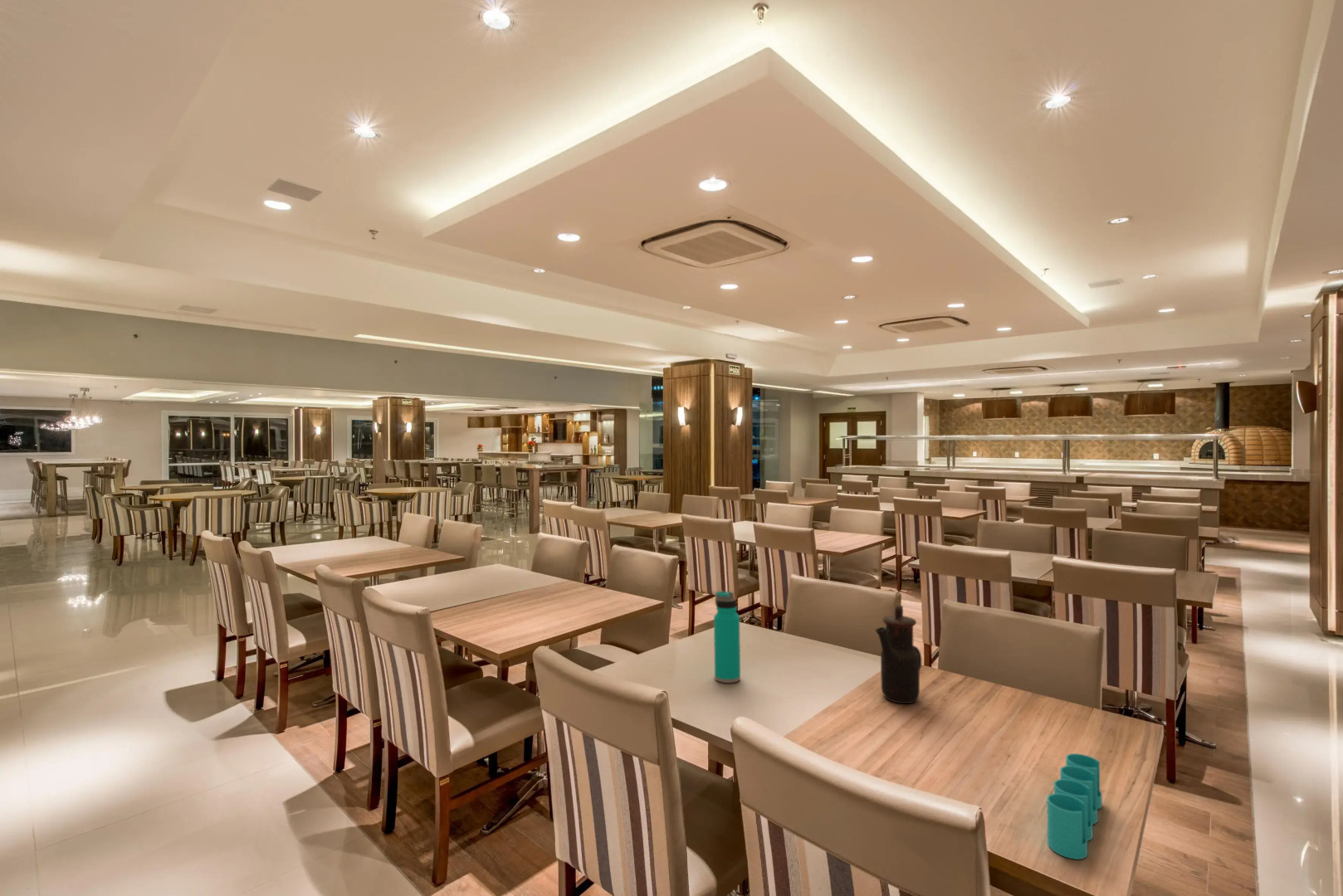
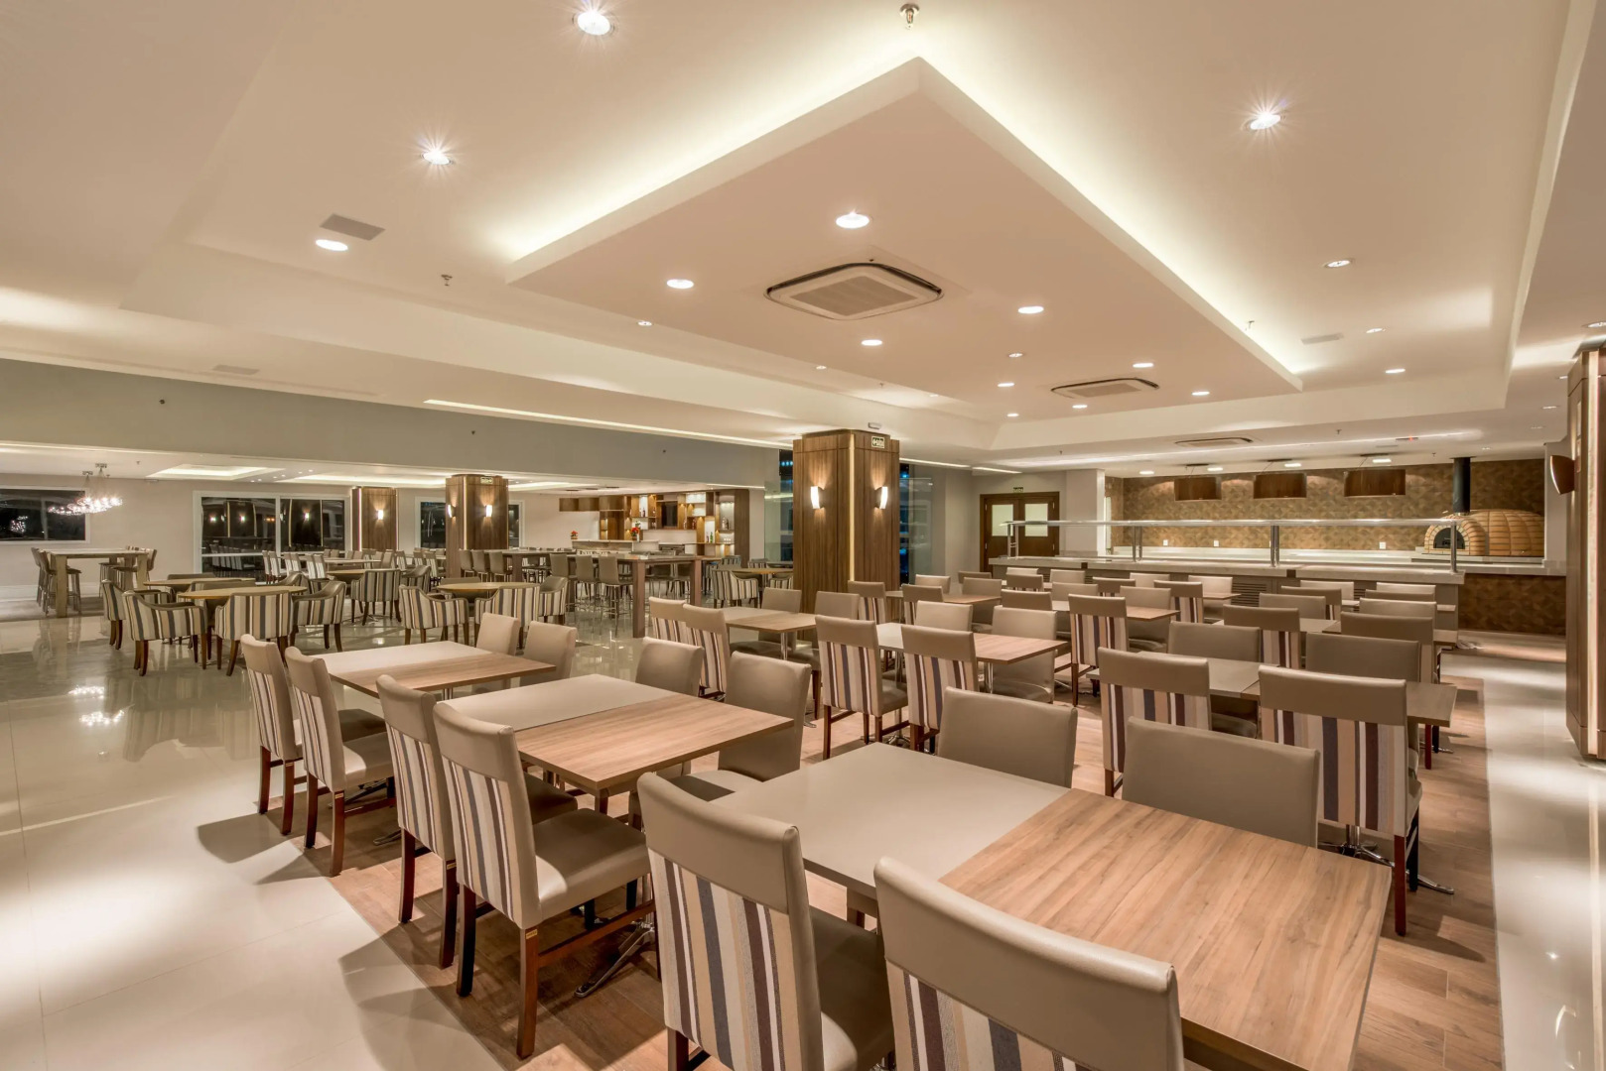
- pen holder [1046,752,1103,860]
- teapot [874,604,922,704]
- water bottle [713,591,741,684]
